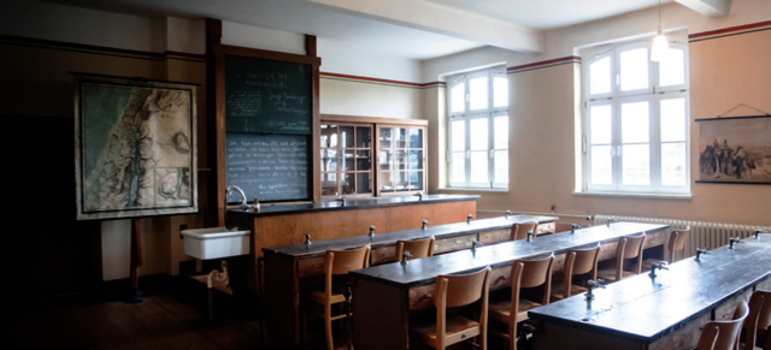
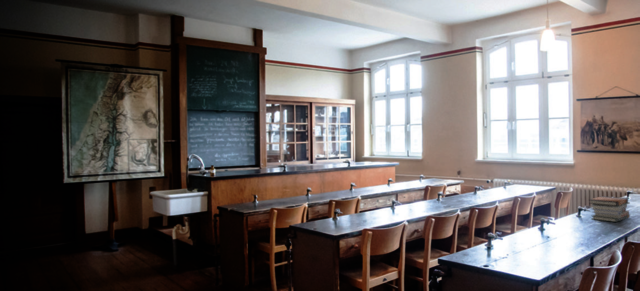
+ book stack [588,195,631,223]
